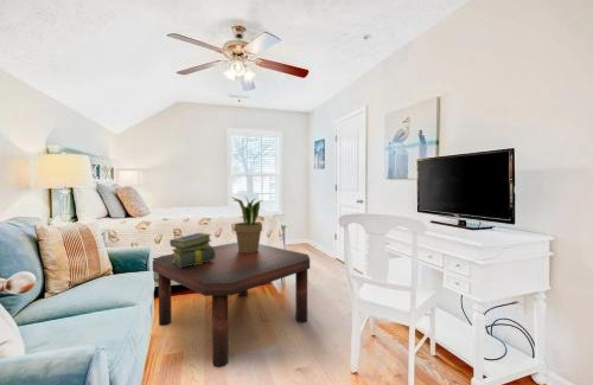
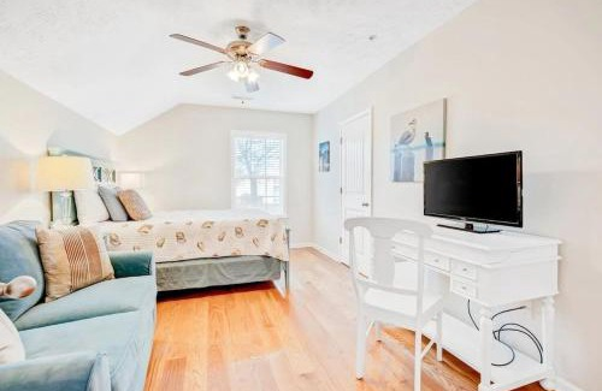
- stack of books [168,231,215,268]
- coffee table [152,242,311,368]
- potted plant [230,195,264,252]
